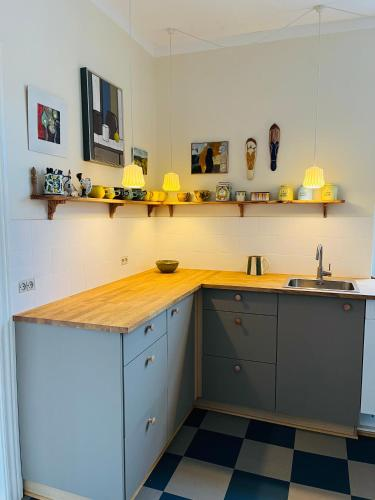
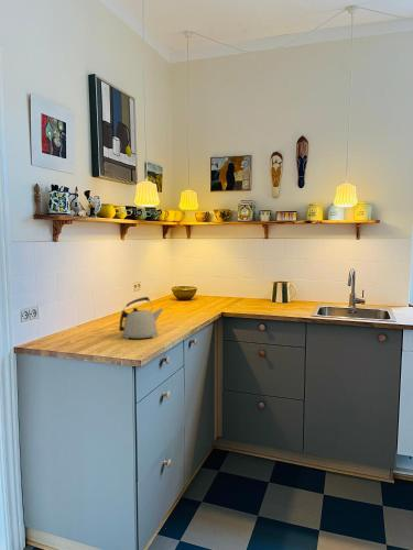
+ kettle [118,296,164,340]
